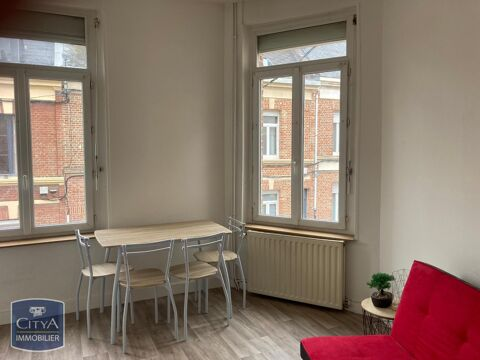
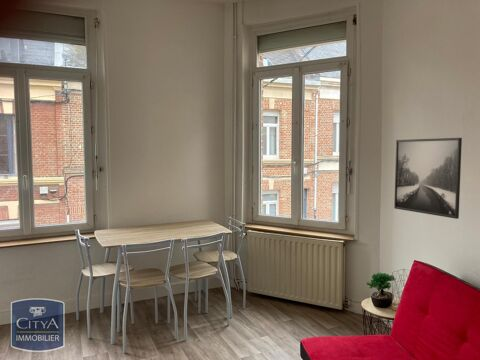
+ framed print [393,137,463,220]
